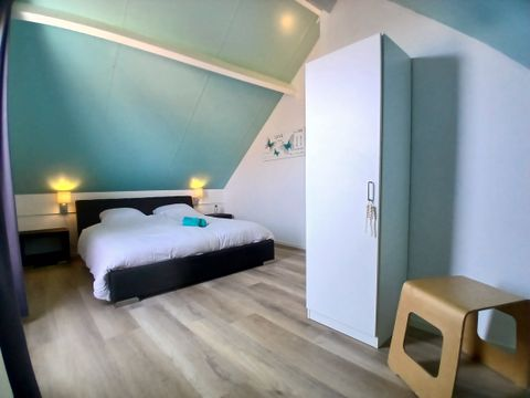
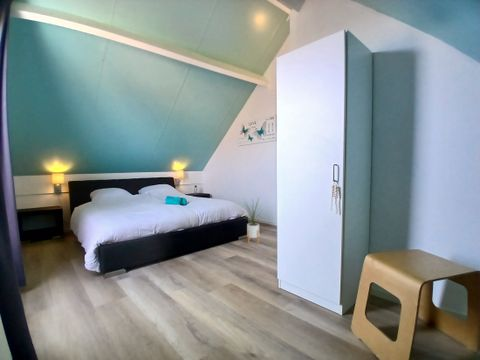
+ house plant [241,198,266,245]
